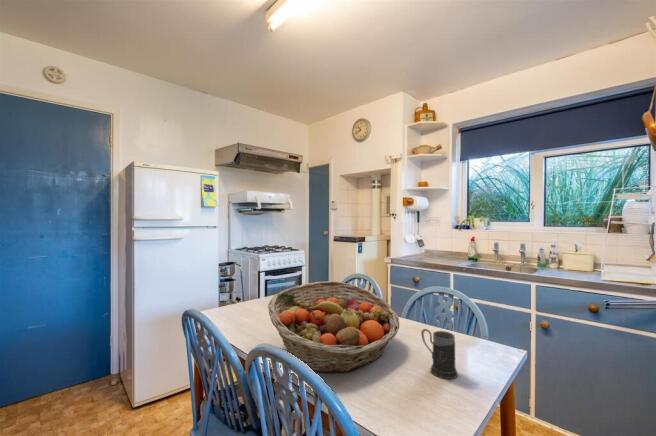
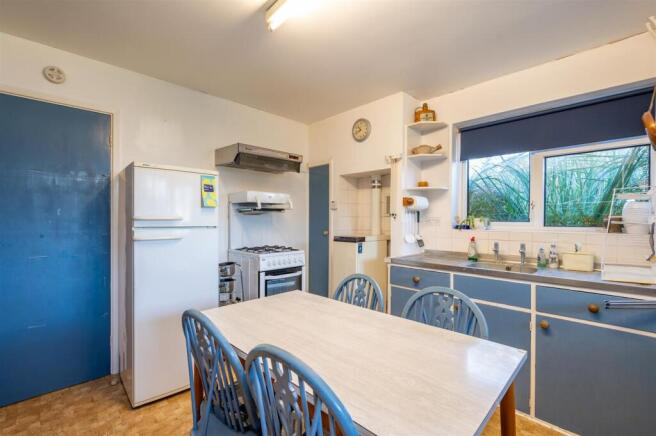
- fruit basket [267,280,400,374]
- mug [420,328,459,380]
